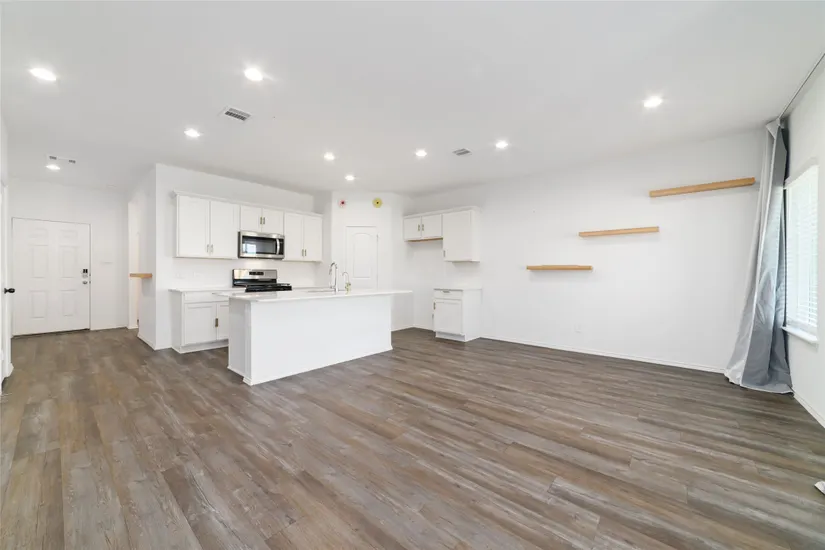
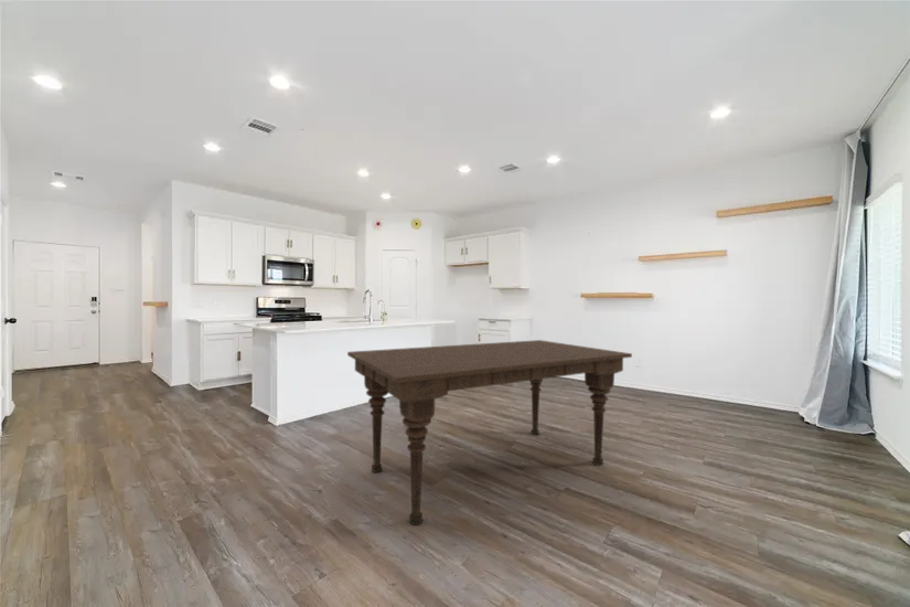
+ dining table [346,339,633,526]
